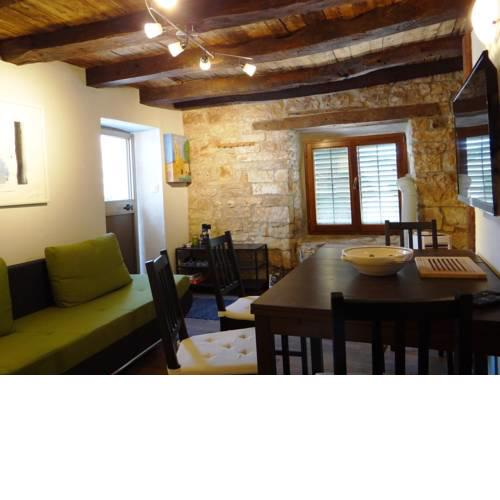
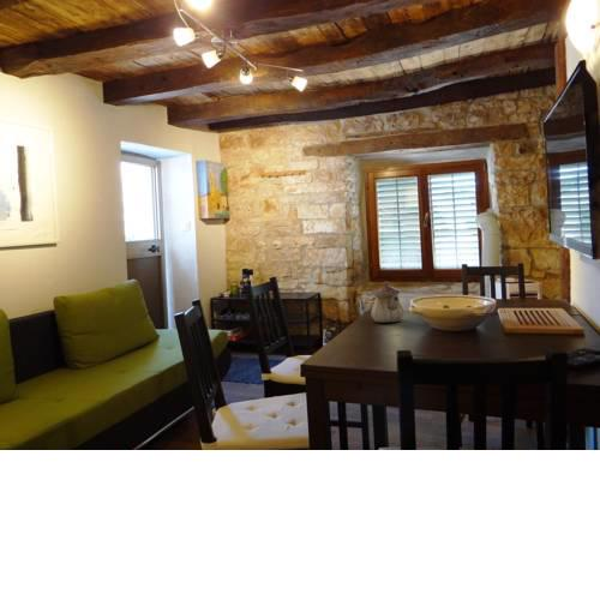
+ teapot [371,280,406,324]
